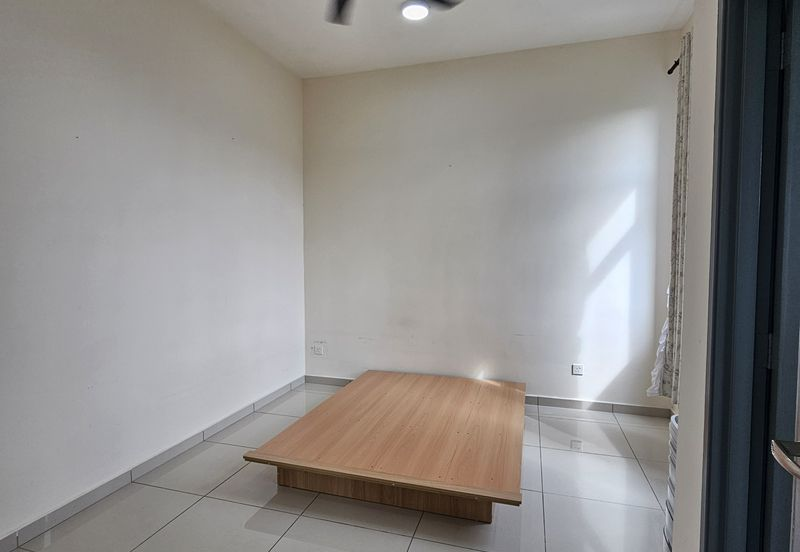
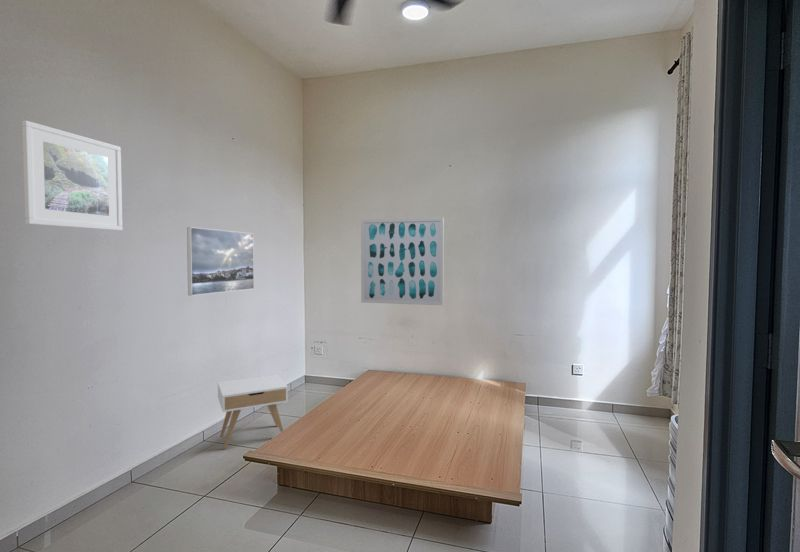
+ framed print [186,226,255,296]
+ nightstand [217,374,289,450]
+ wall art [360,216,445,306]
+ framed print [21,119,124,232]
